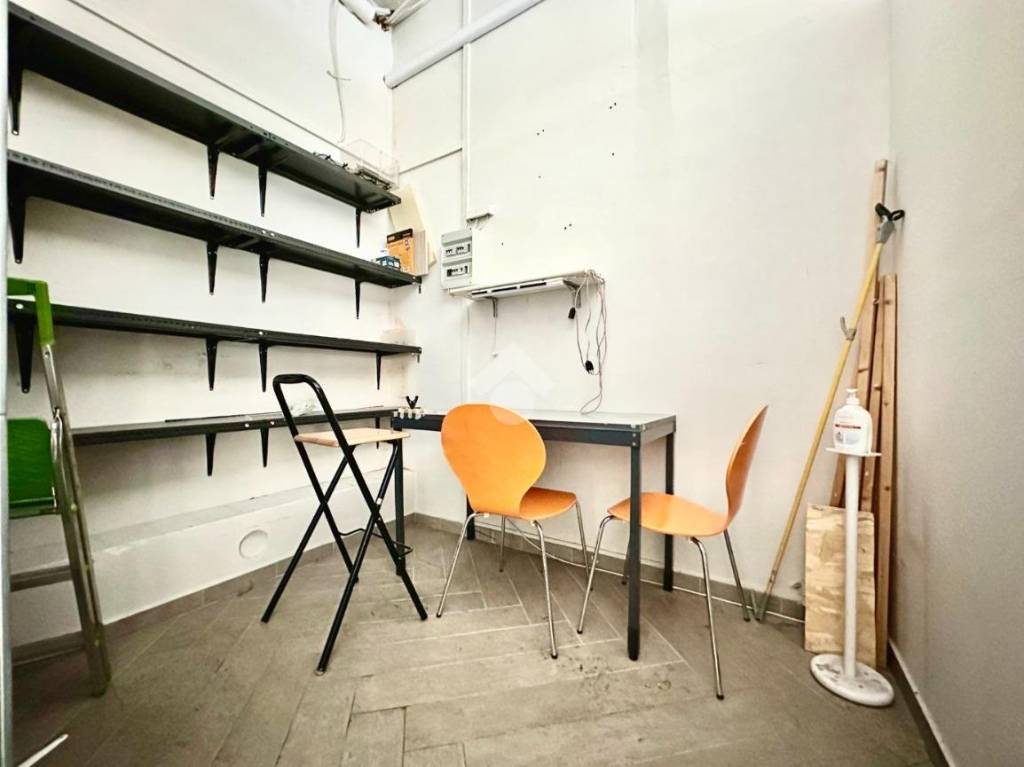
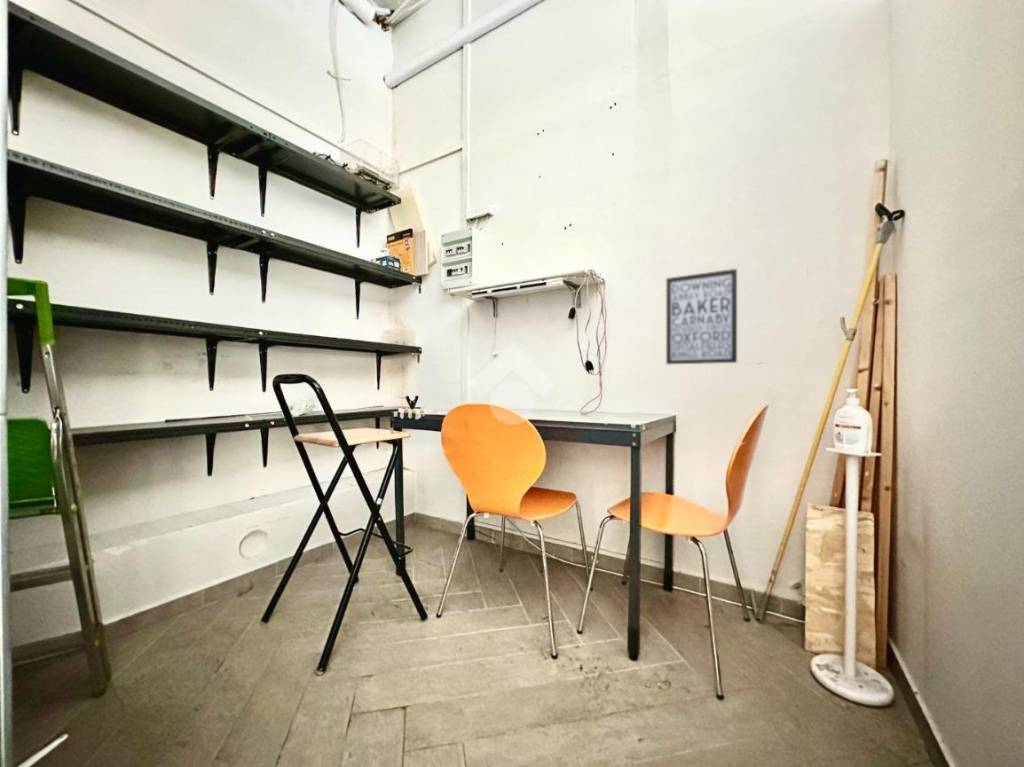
+ wall art [665,268,738,365]
